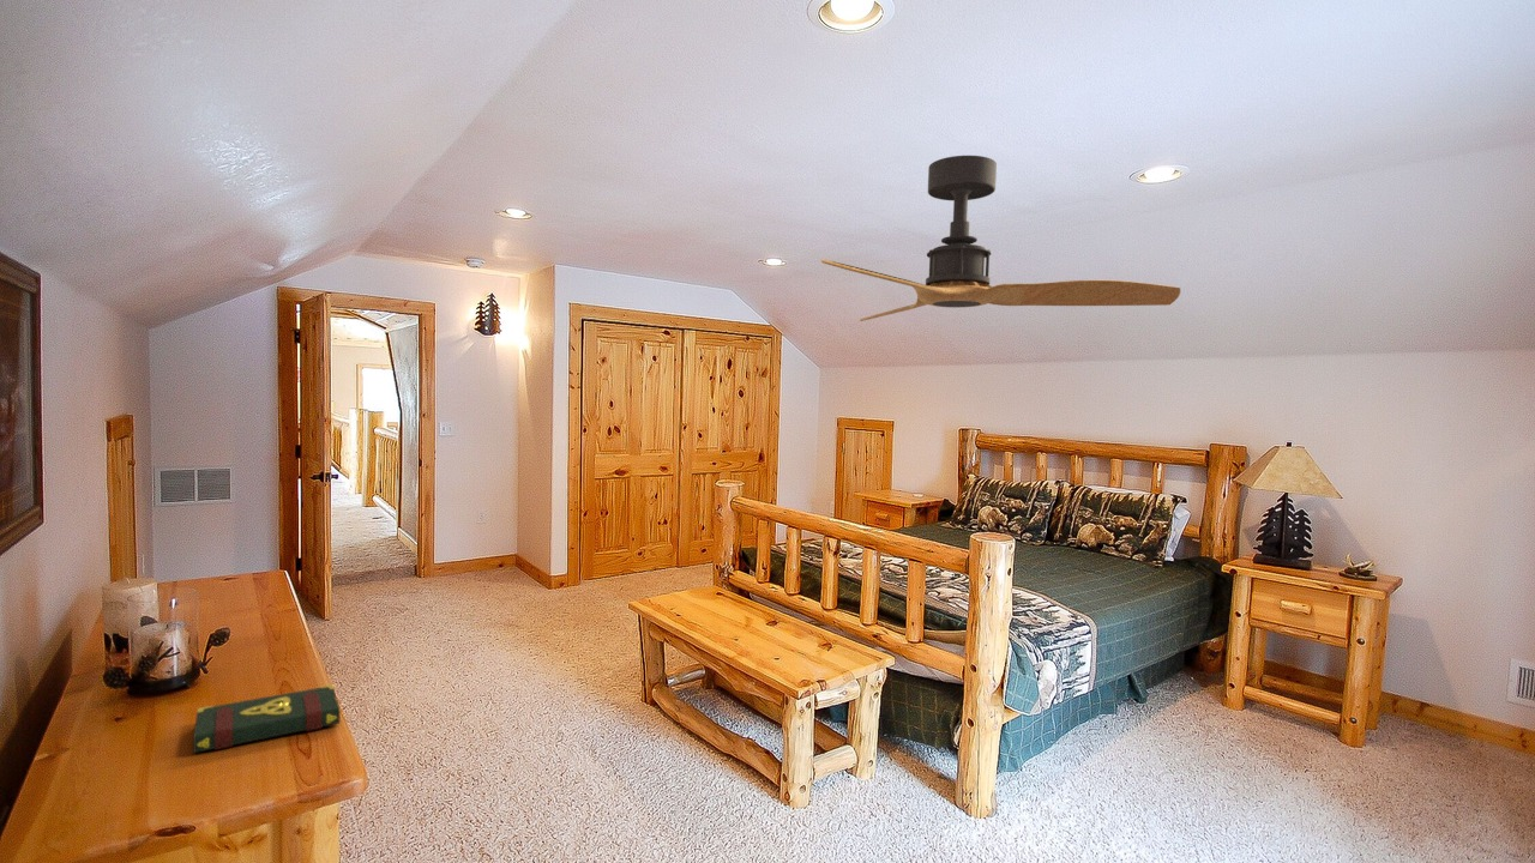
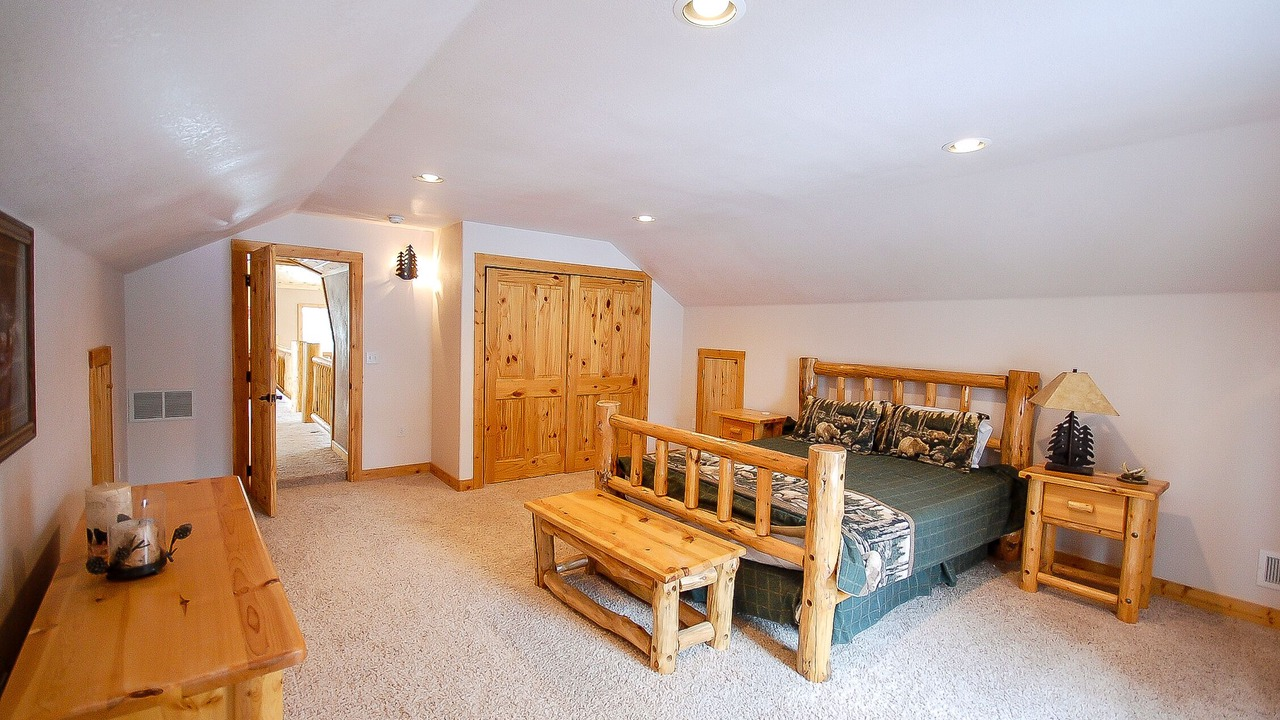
- ceiling fan [820,155,1181,322]
- book [192,683,341,754]
